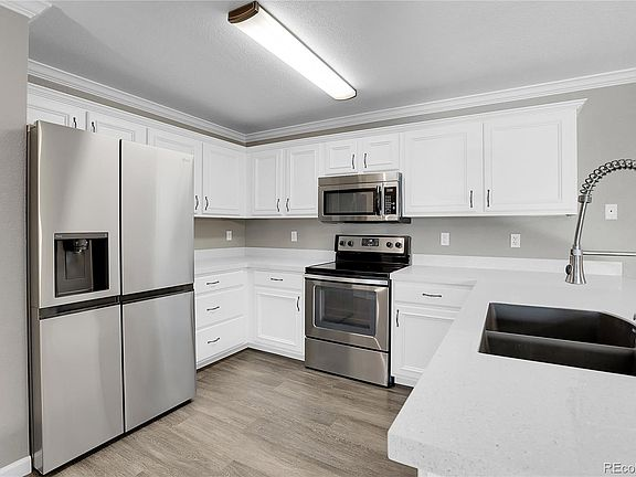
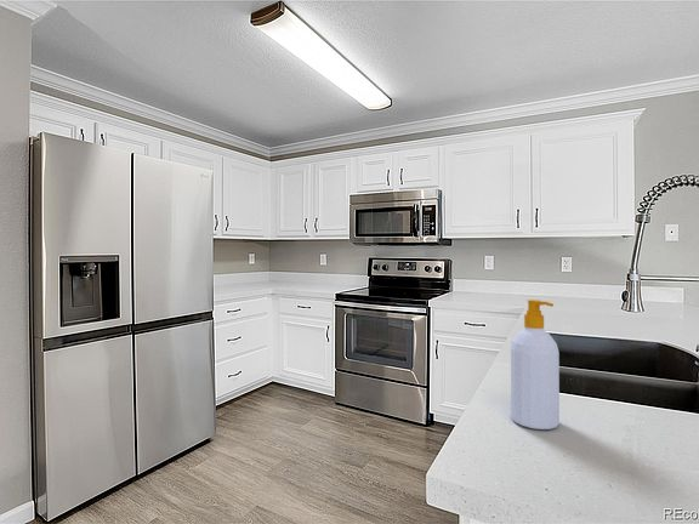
+ soap bottle [510,298,561,431]
